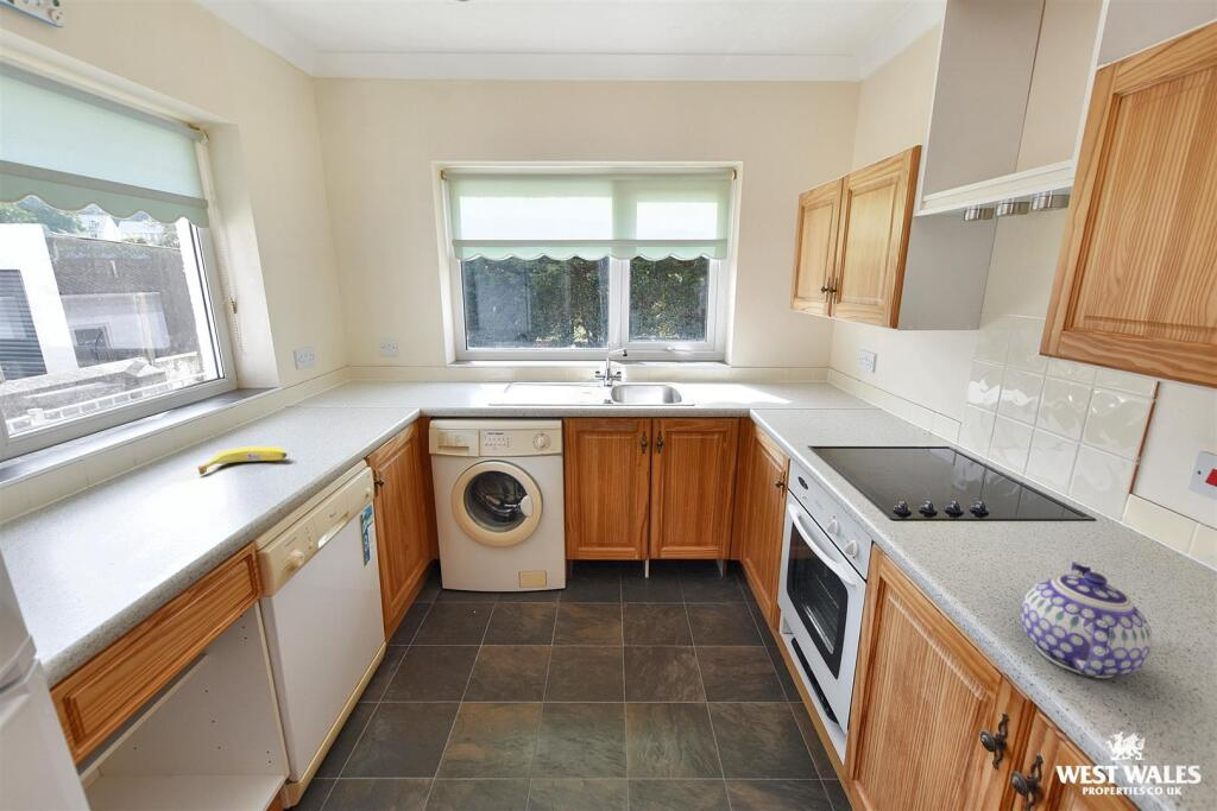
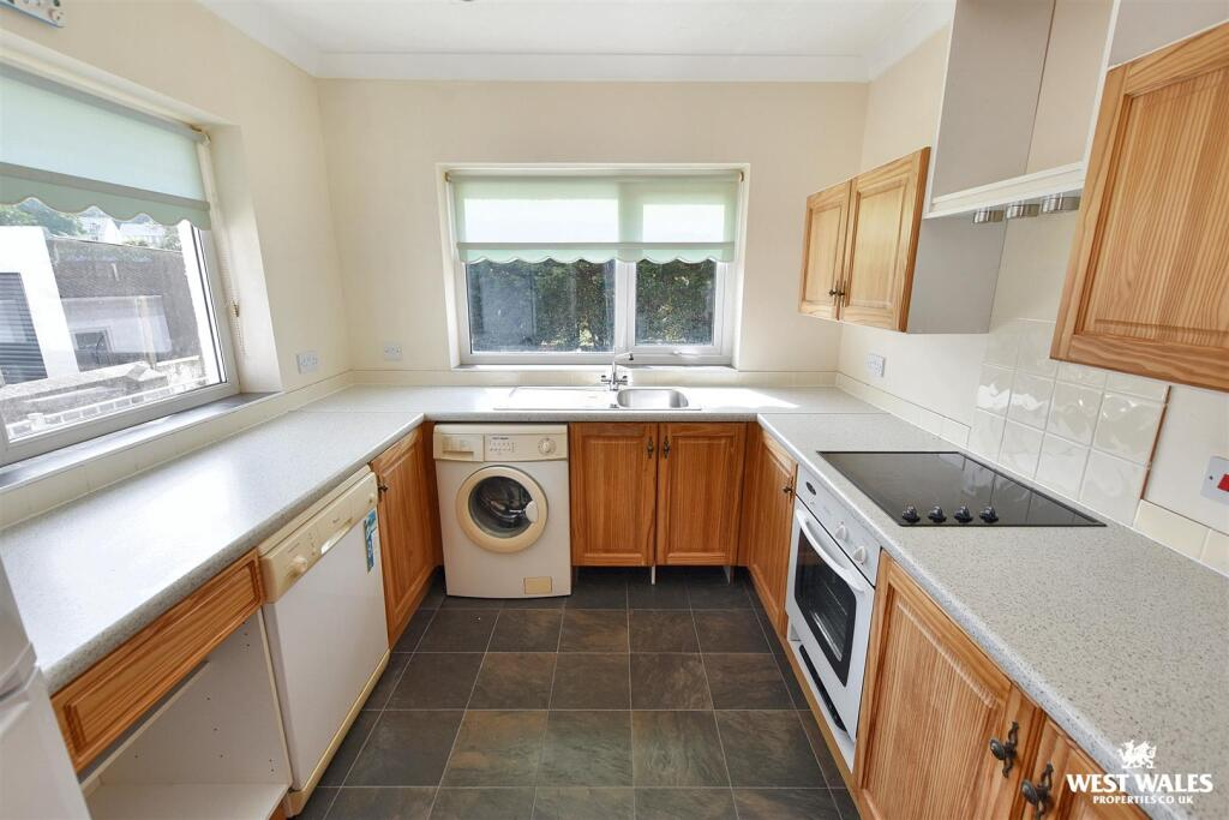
- fruit [196,445,288,476]
- teapot [1020,560,1153,679]
